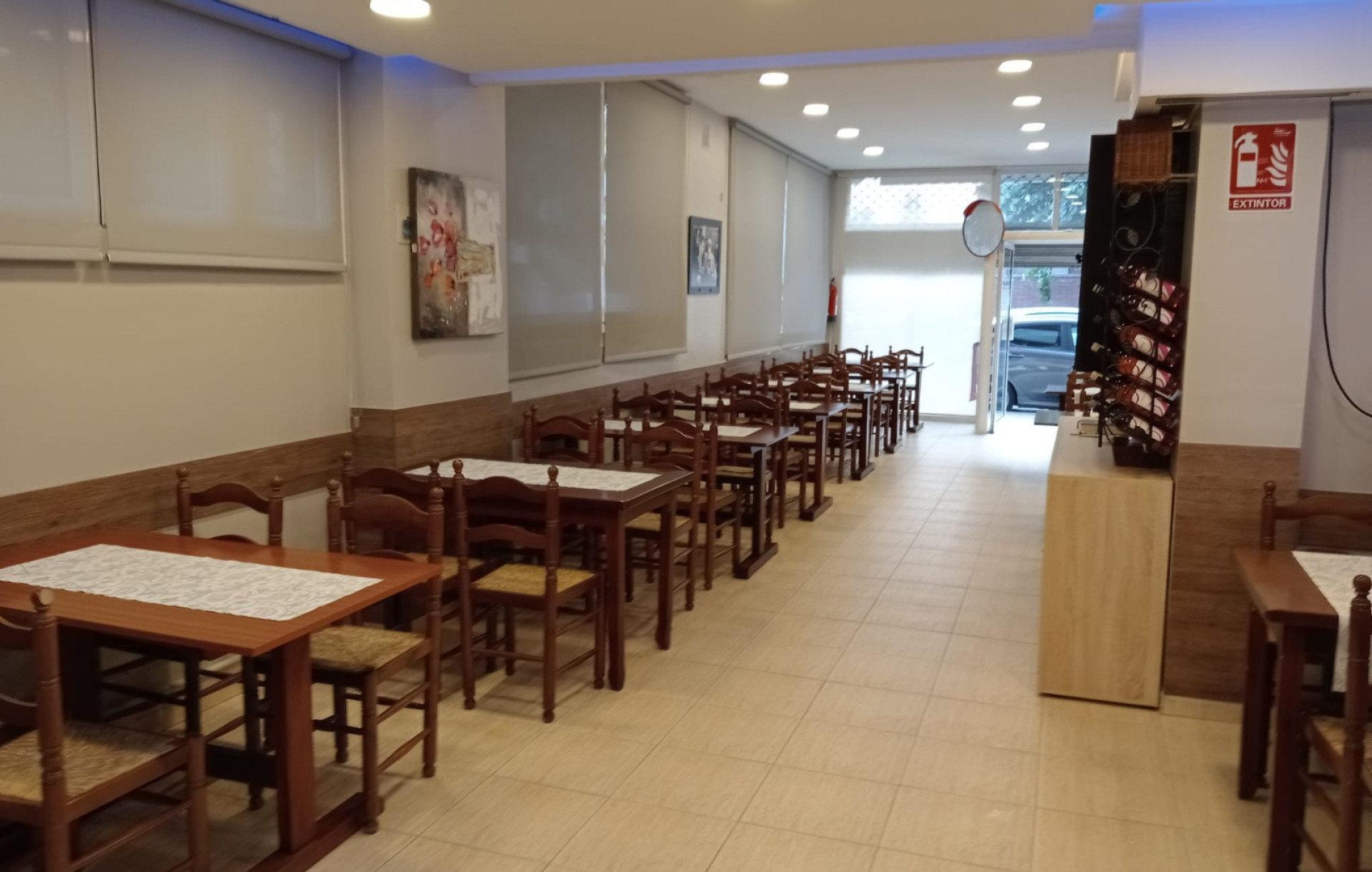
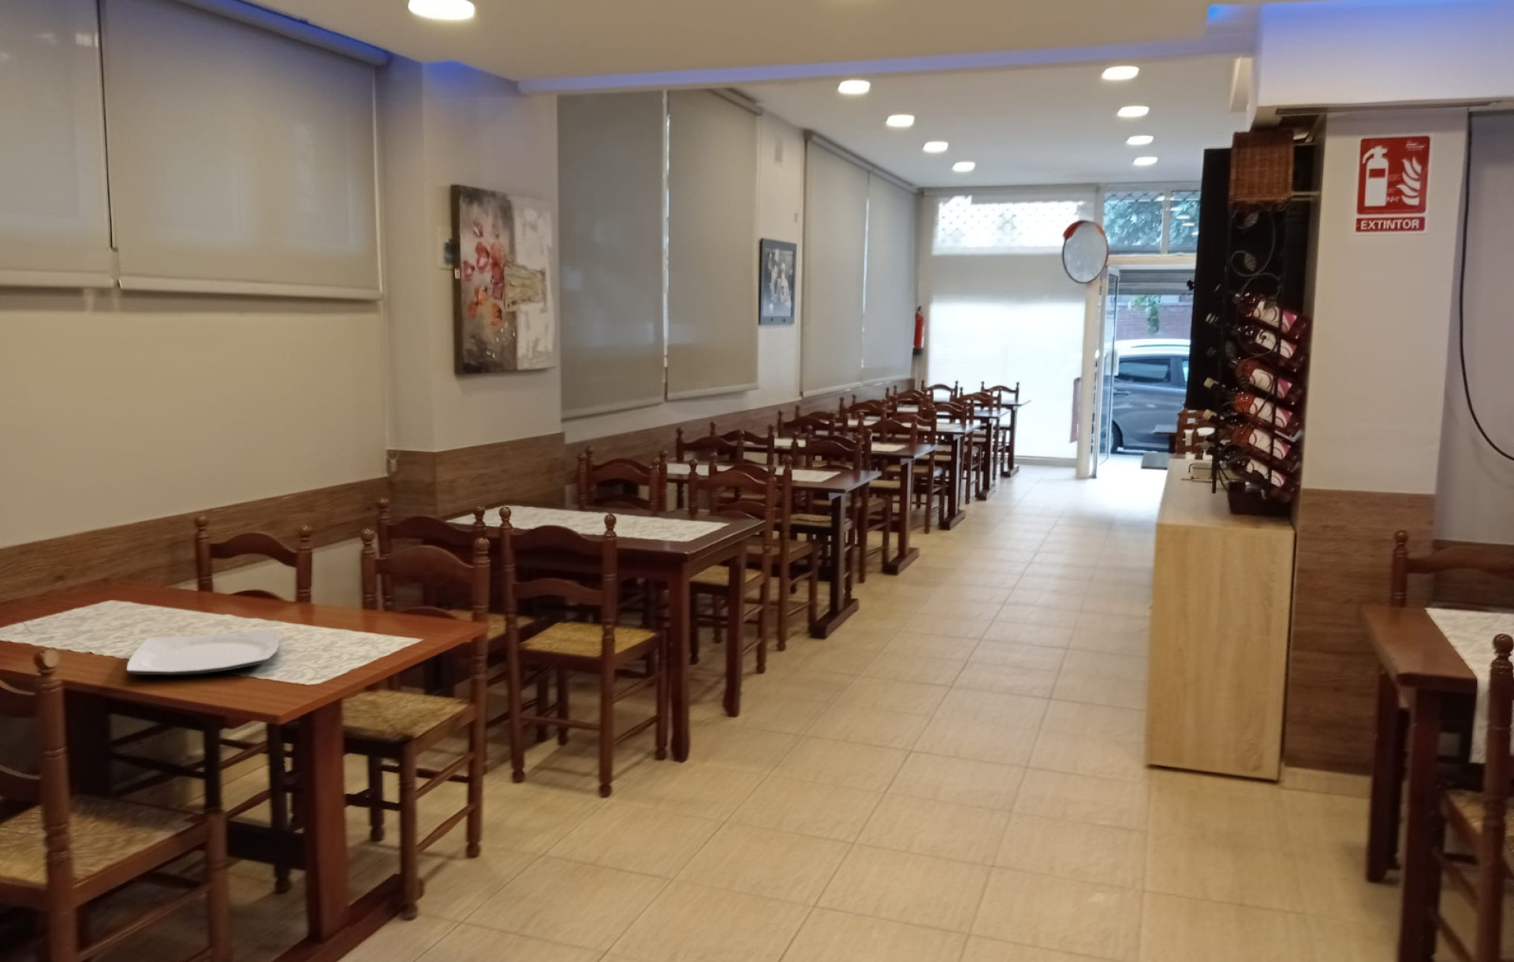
+ plate [126,628,280,676]
